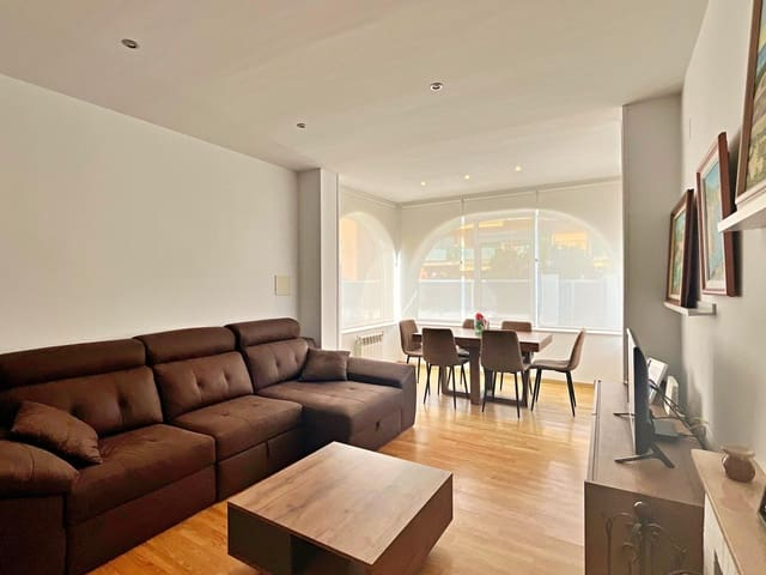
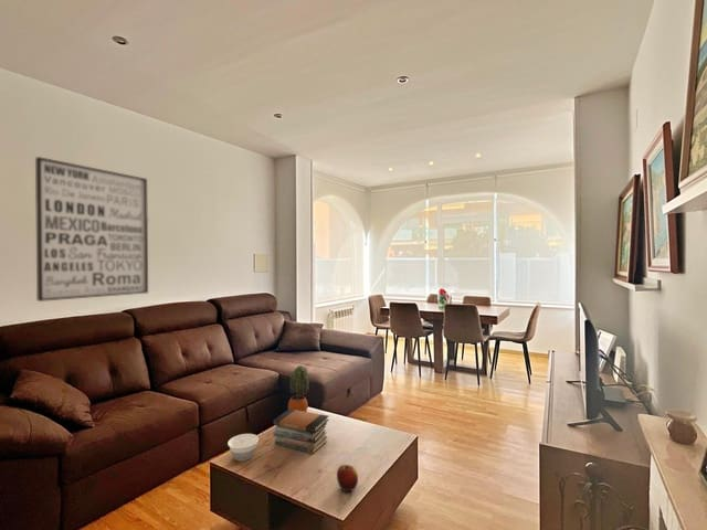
+ bowl [226,433,260,462]
+ wall art [34,156,149,303]
+ apple [336,464,359,492]
+ book stack [273,409,330,455]
+ potted plant [287,364,310,412]
